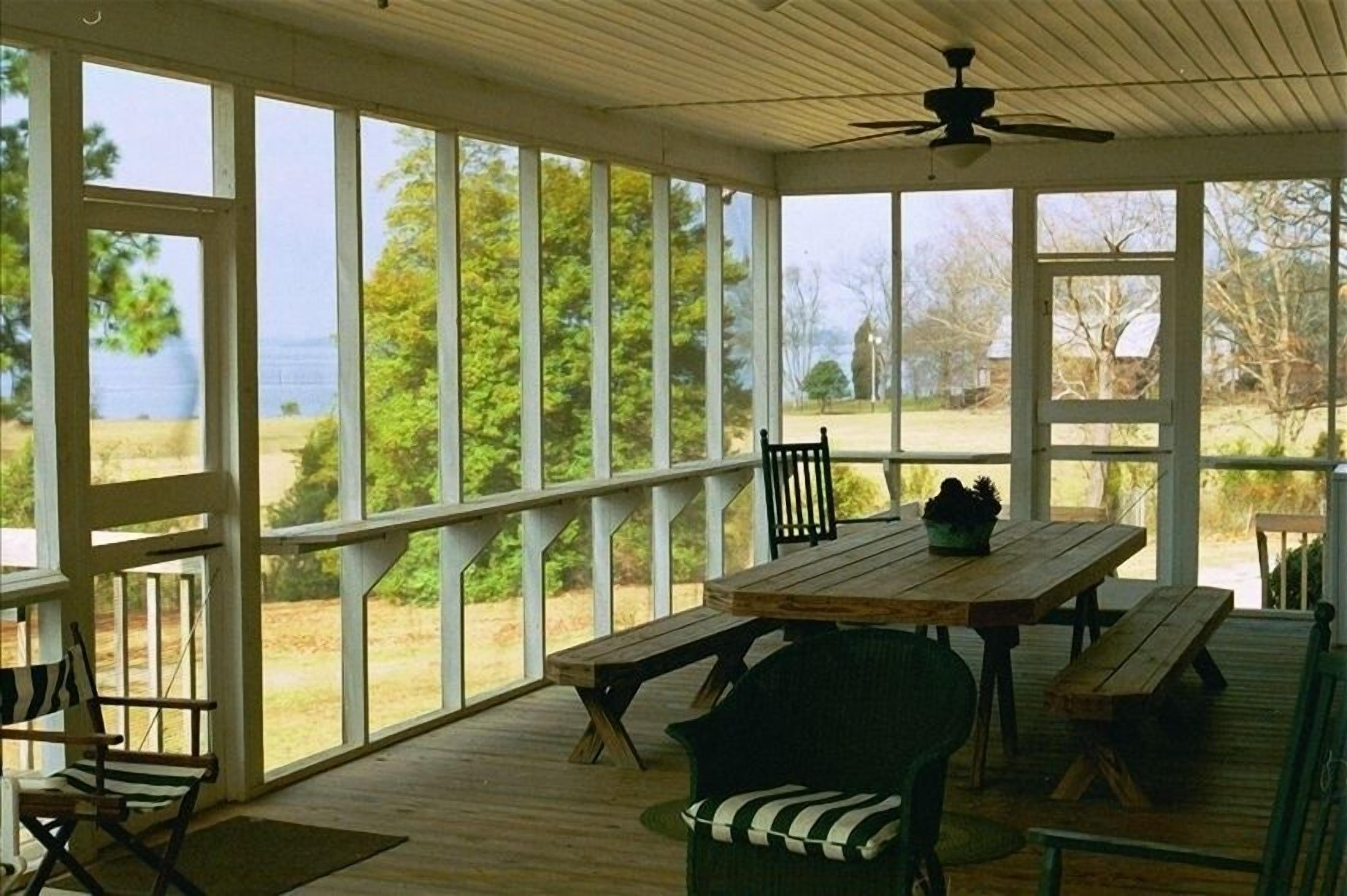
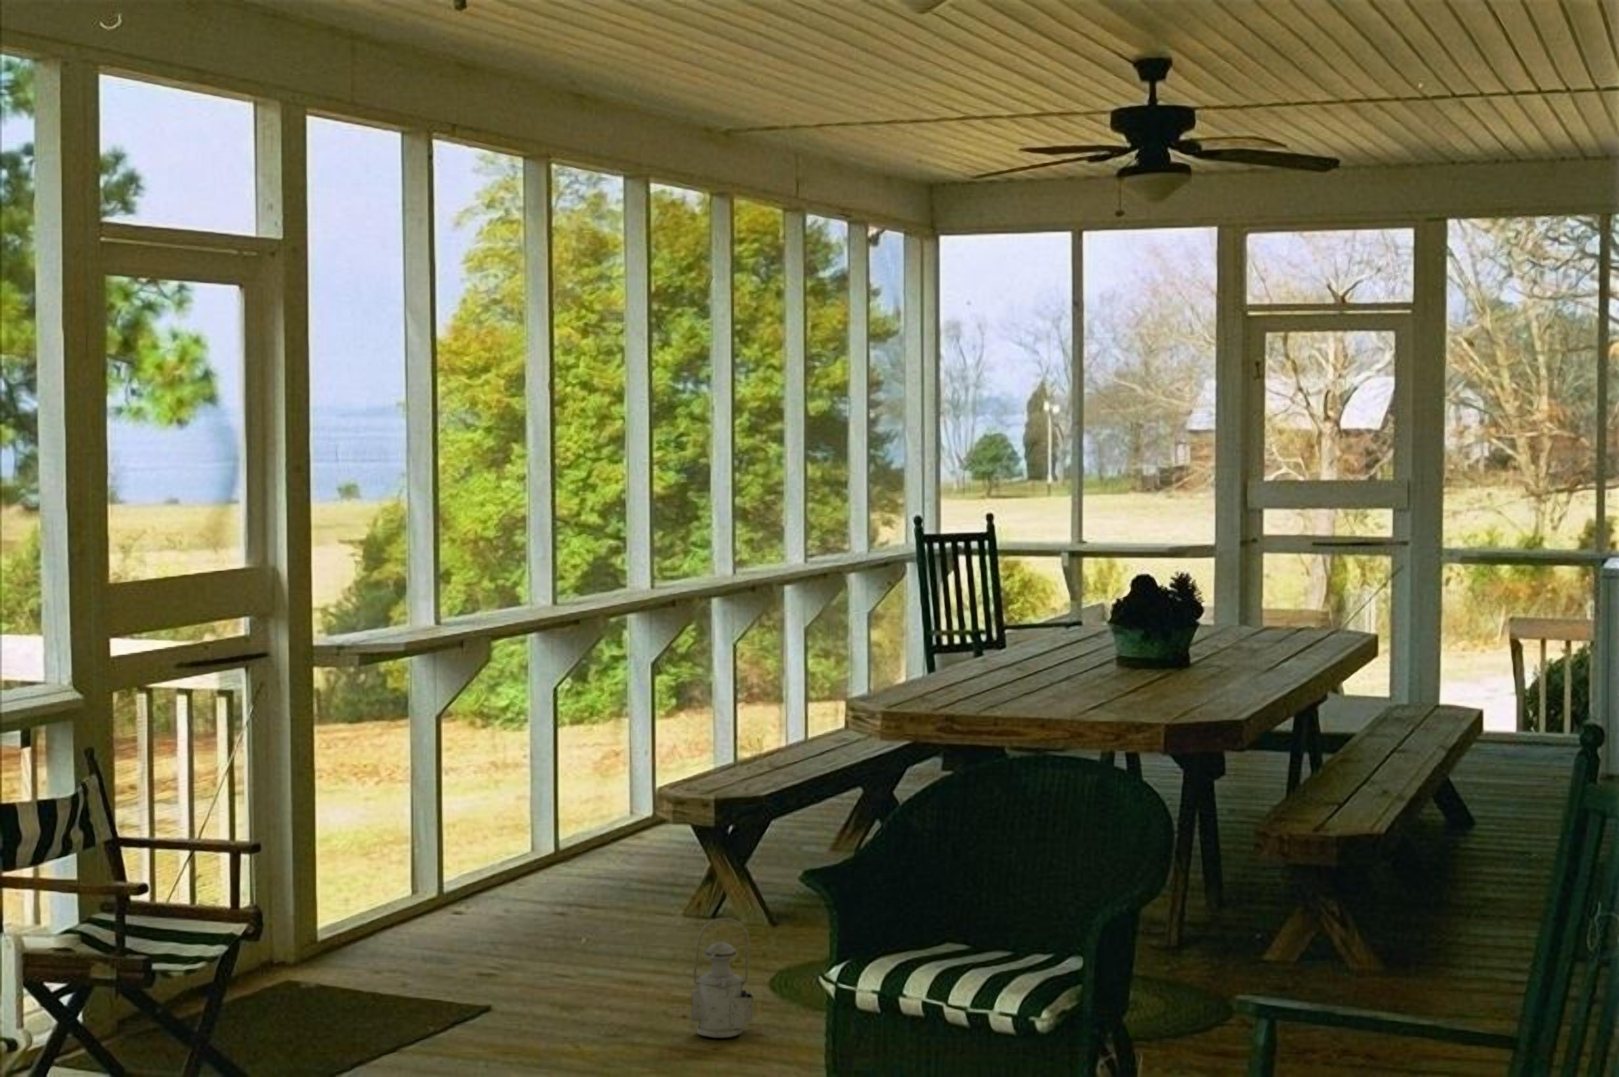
+ lantern [691,917,754,1039]
